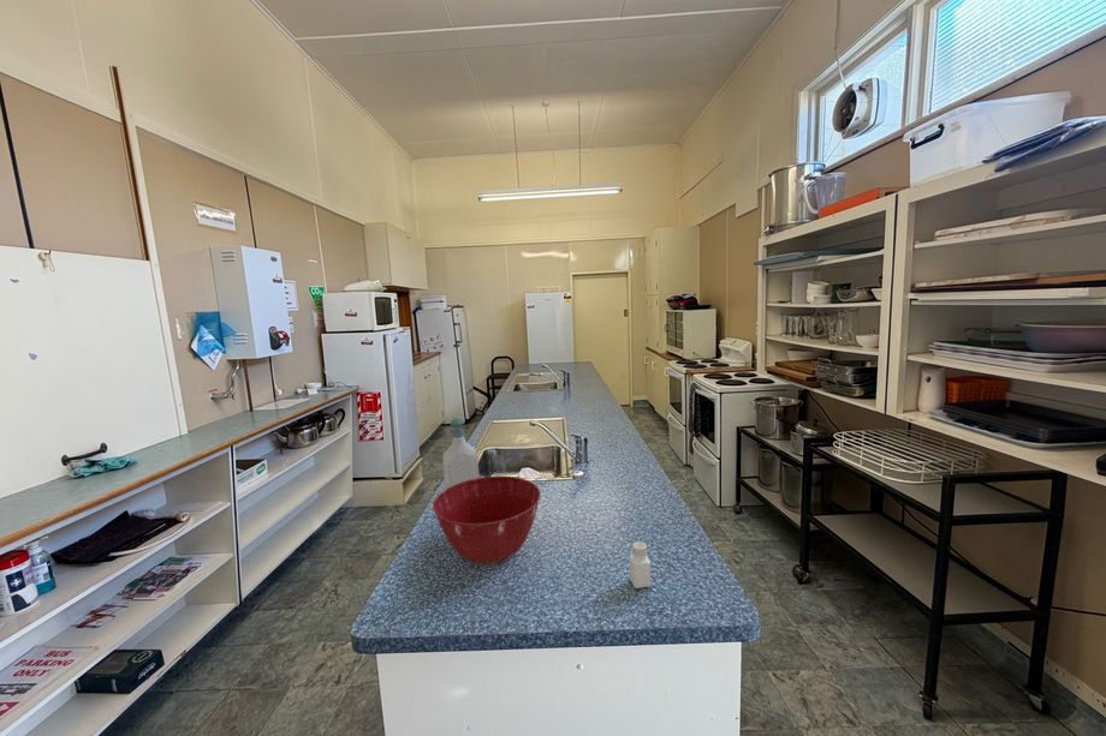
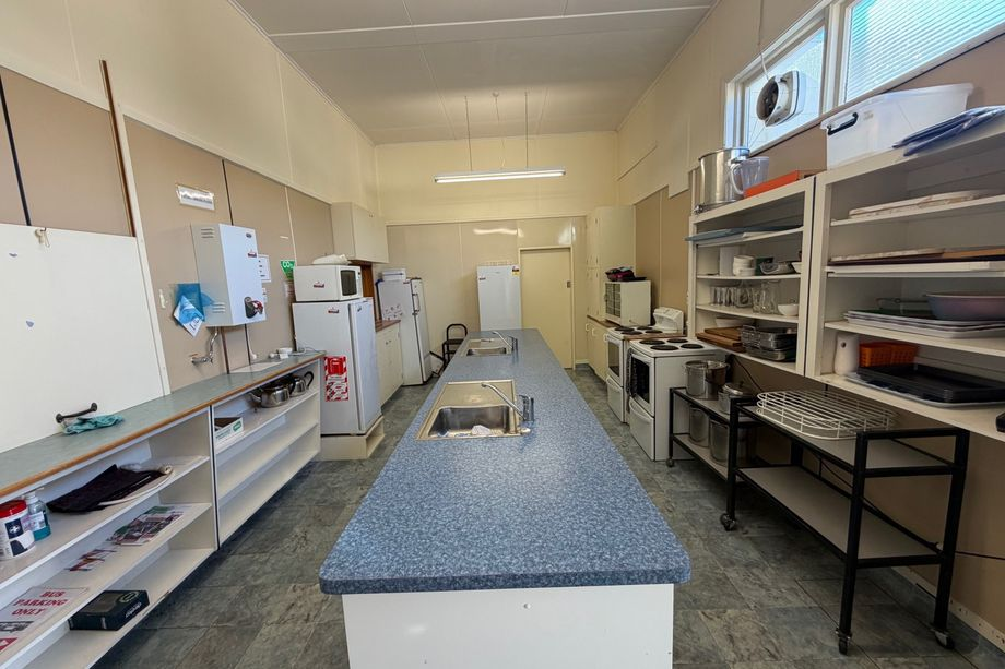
- soap bottle [441,417,481,490]
- mixing bowl [432,474,542,566]
- pepper shaker [629,540,652,590]
